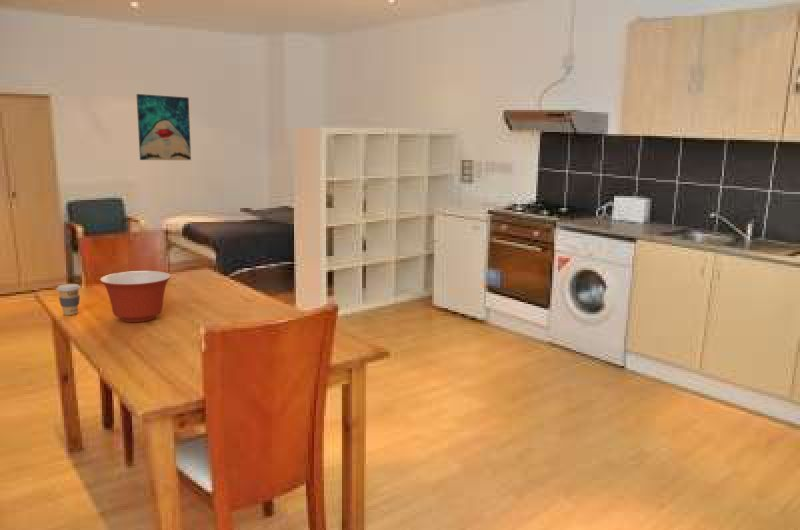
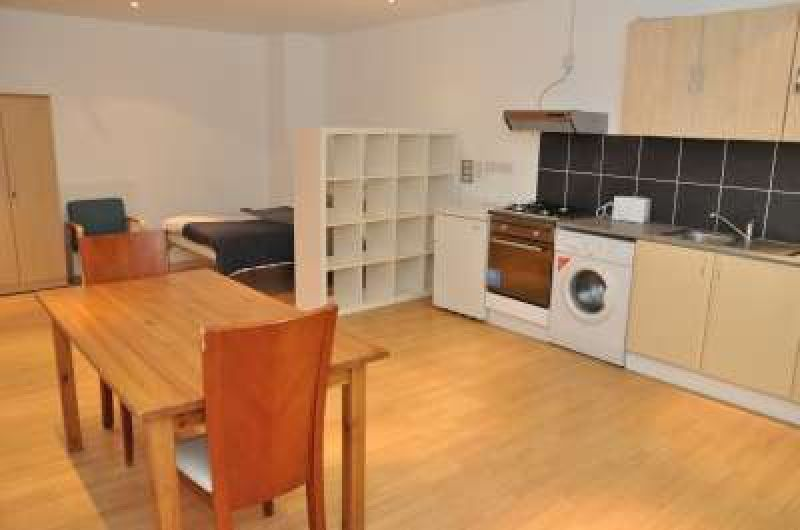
- wall art [135,93,192,161]
- mixing bowl [99,270,172,323]
- coffee cup [55,283,81,316]
